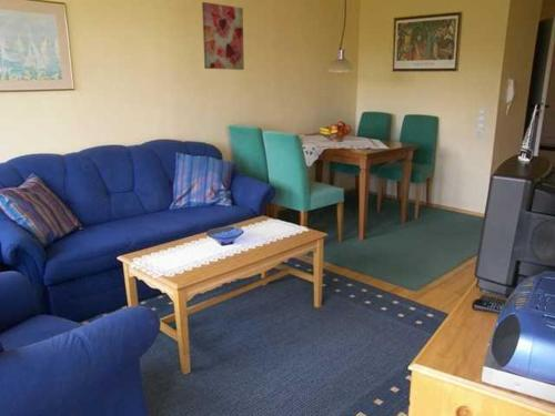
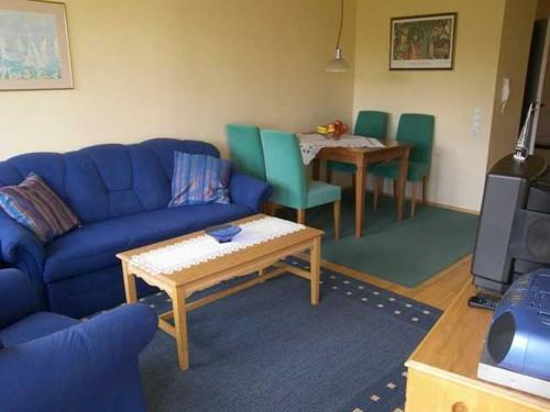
- wall art [201,1,245,71]
